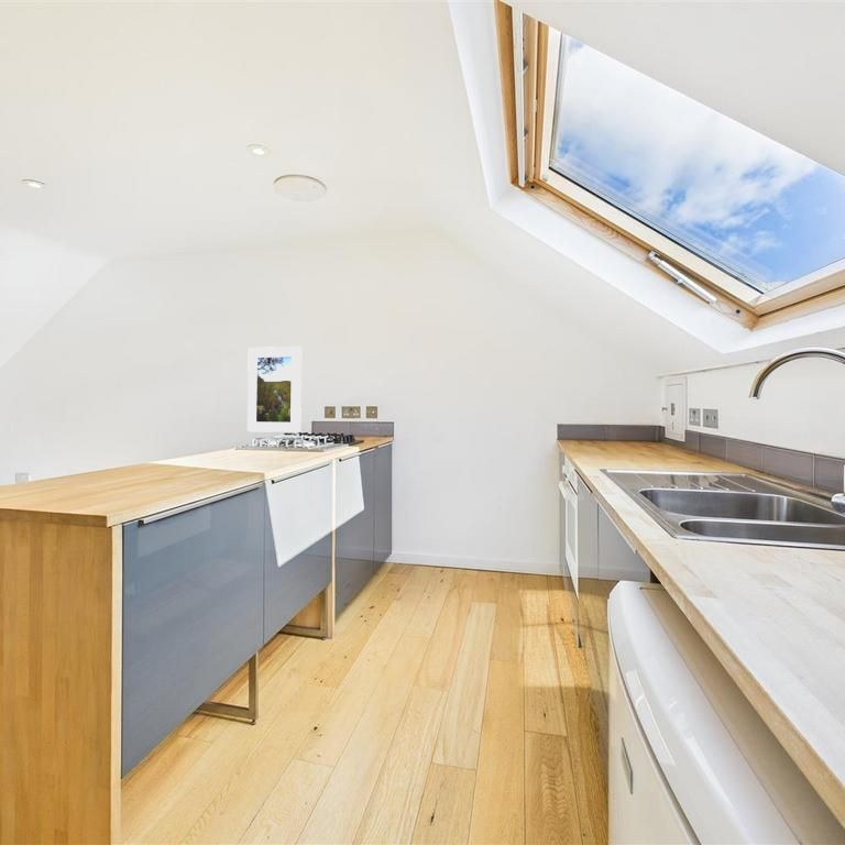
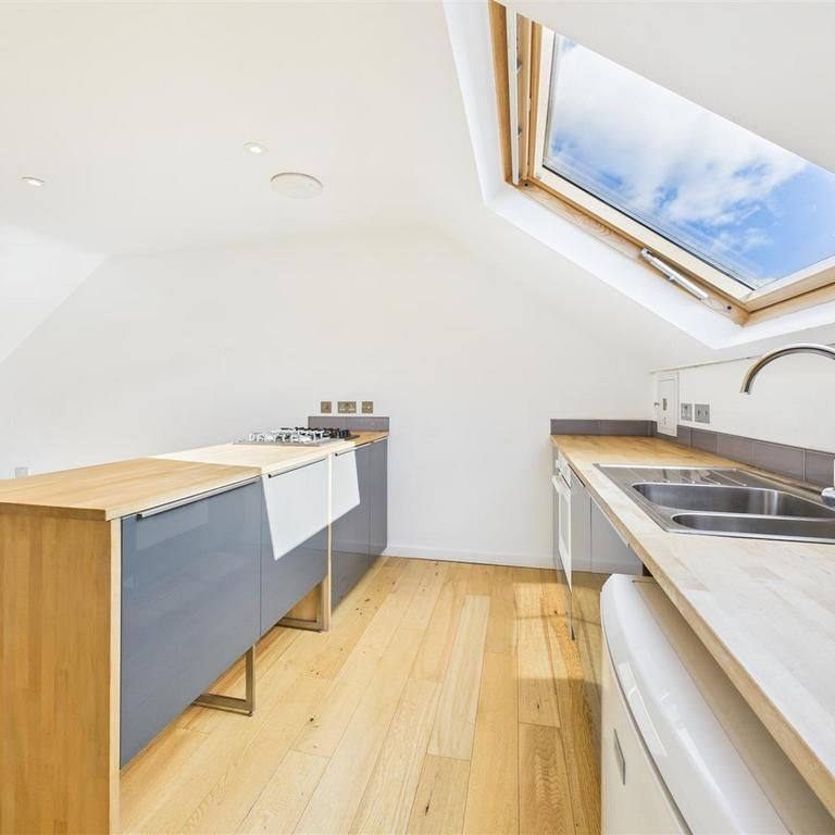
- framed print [246,345,303,434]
